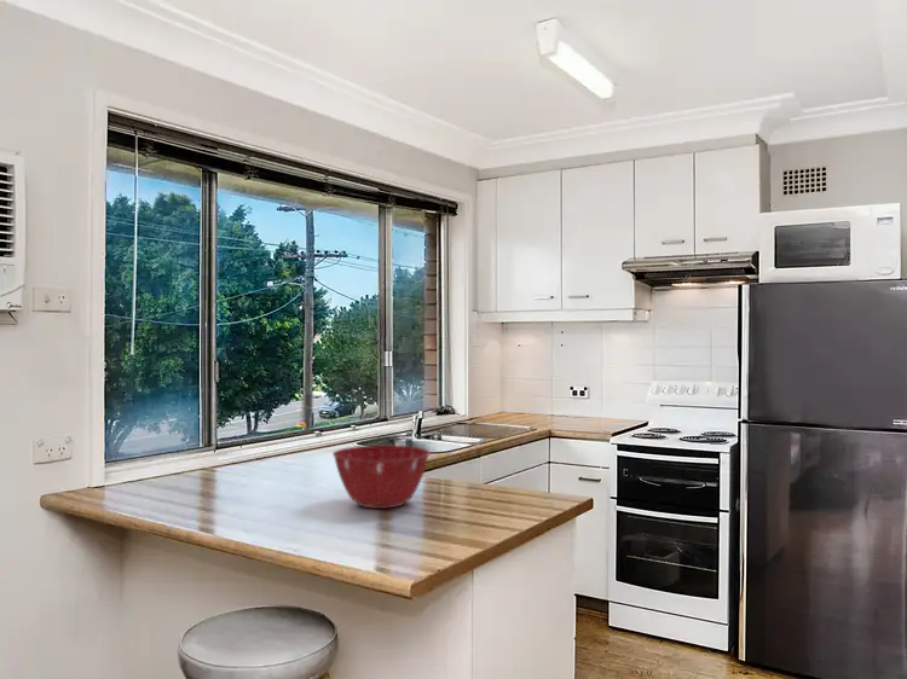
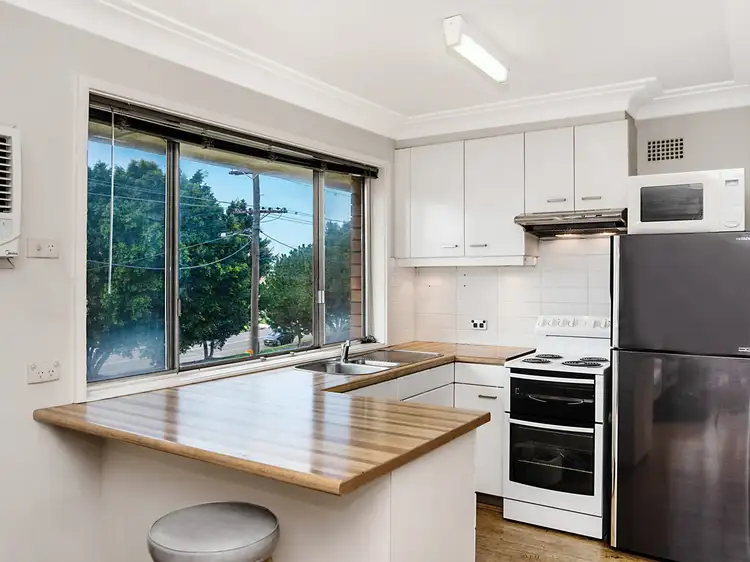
- mixing bowl [331,443,431,510]
